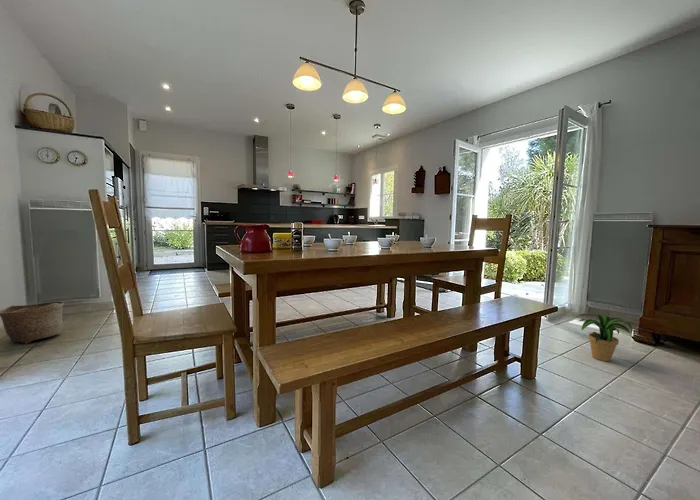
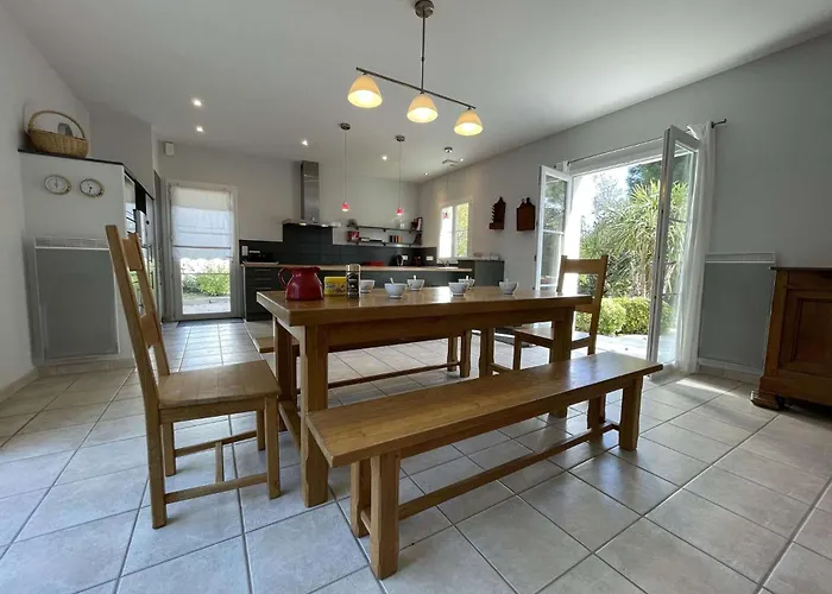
- potted plant [577,313,633,362]
- basket [0,300,65,345]
